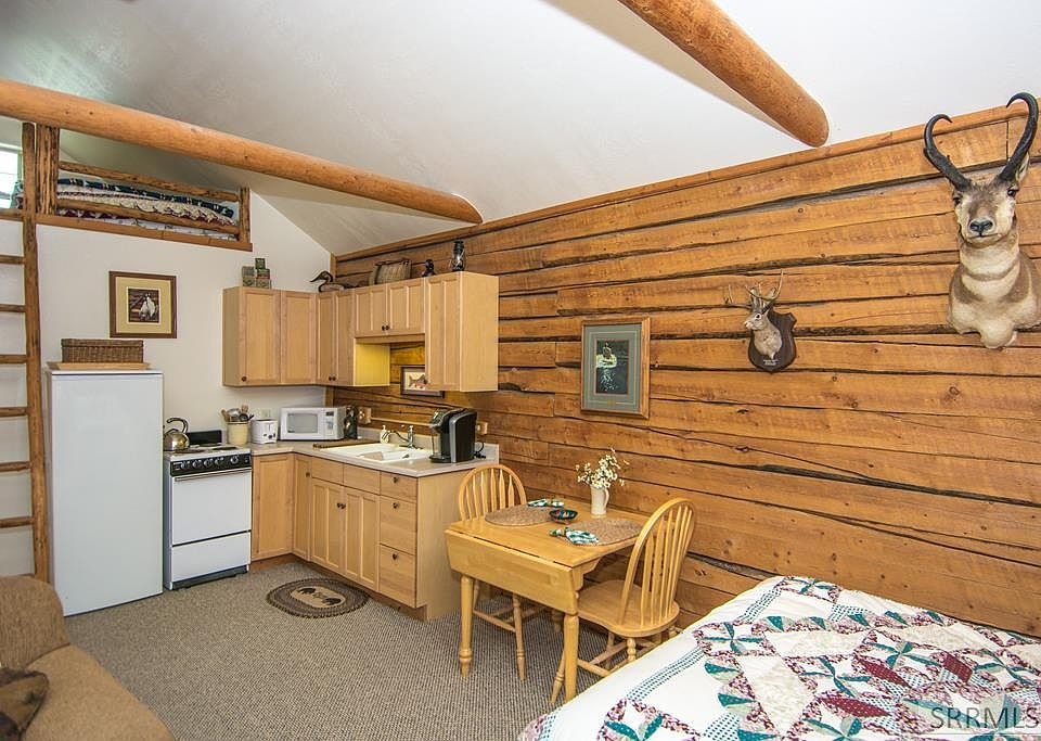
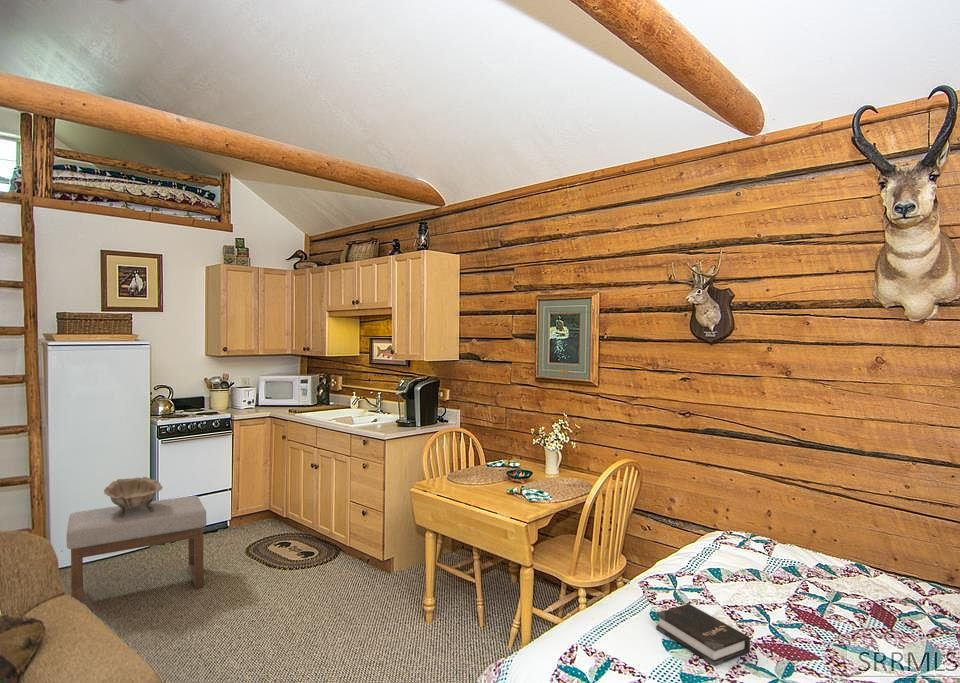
+ decorative bowl [103,476,164,518]
+ ottoman [66,495,207,604]
+ hardback book [655,603,751,667]
